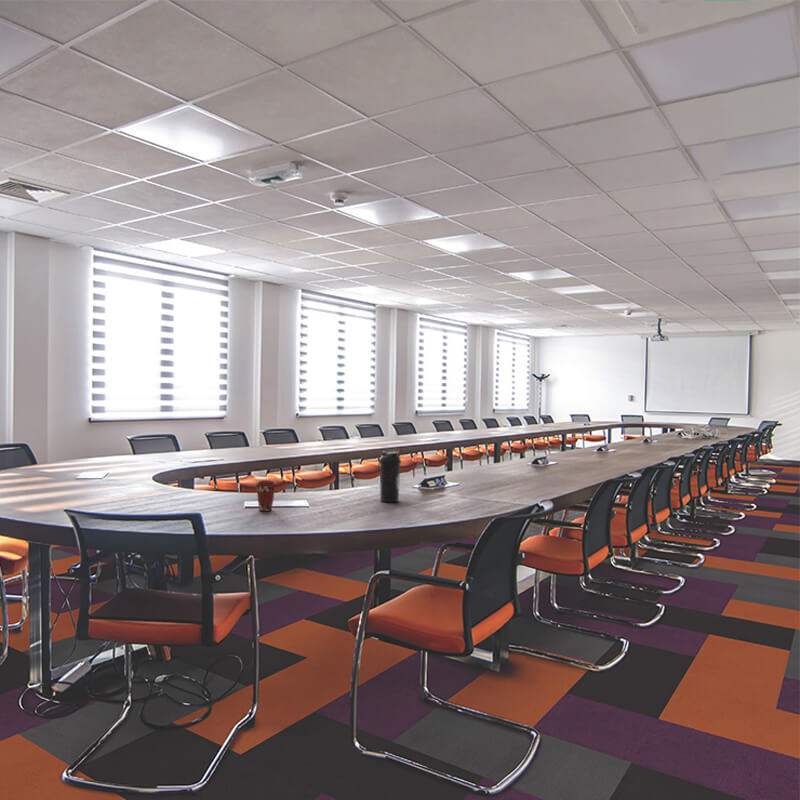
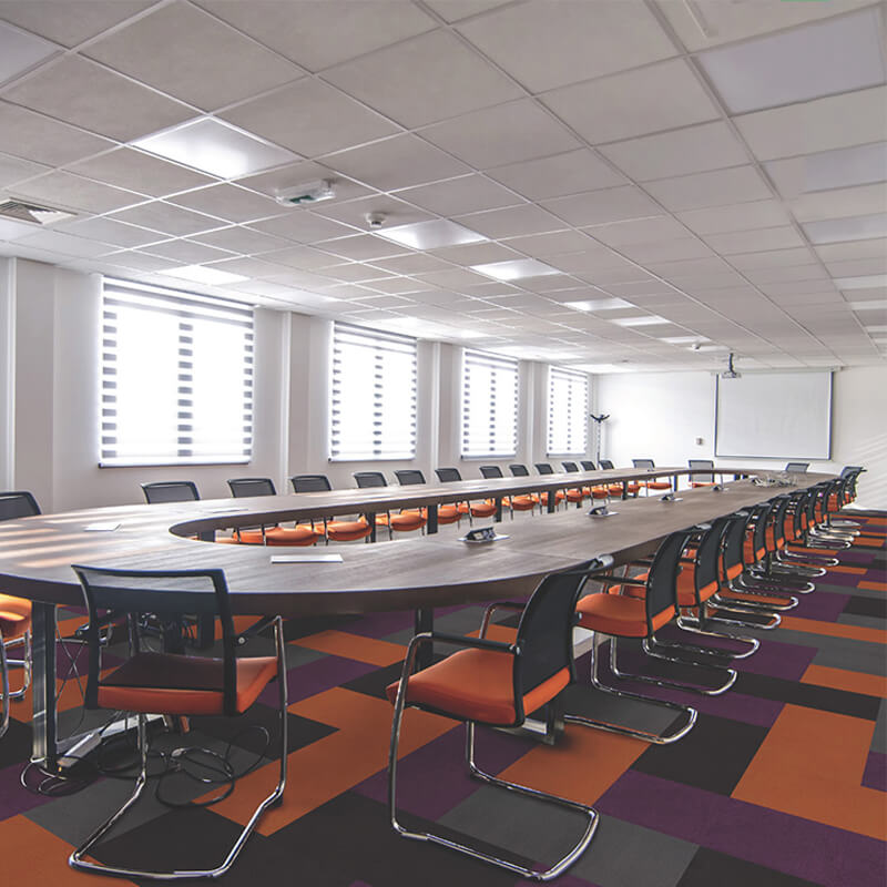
- coffee cup [255,479,277,512]
- water bottle [378,450,402,503]
